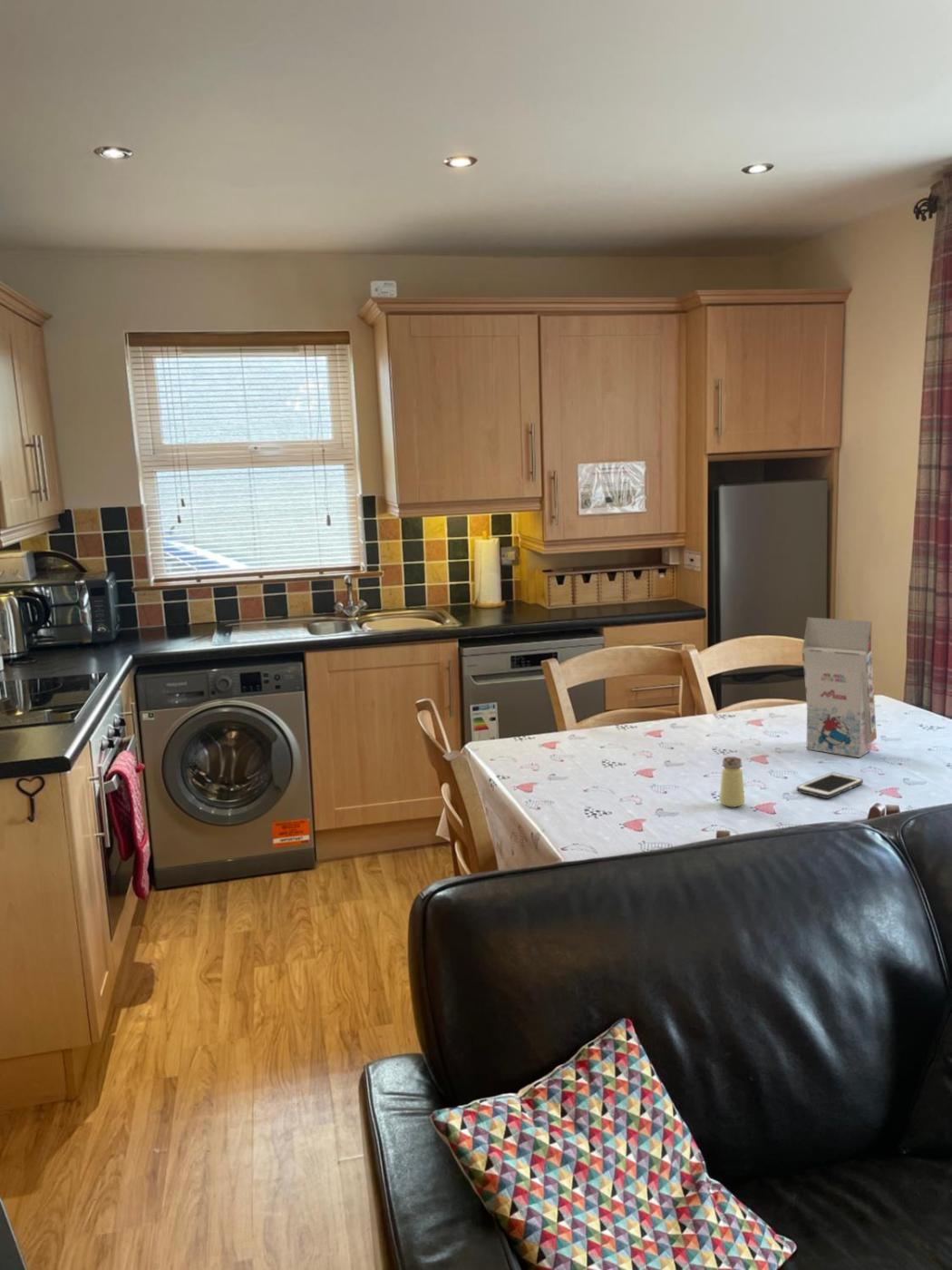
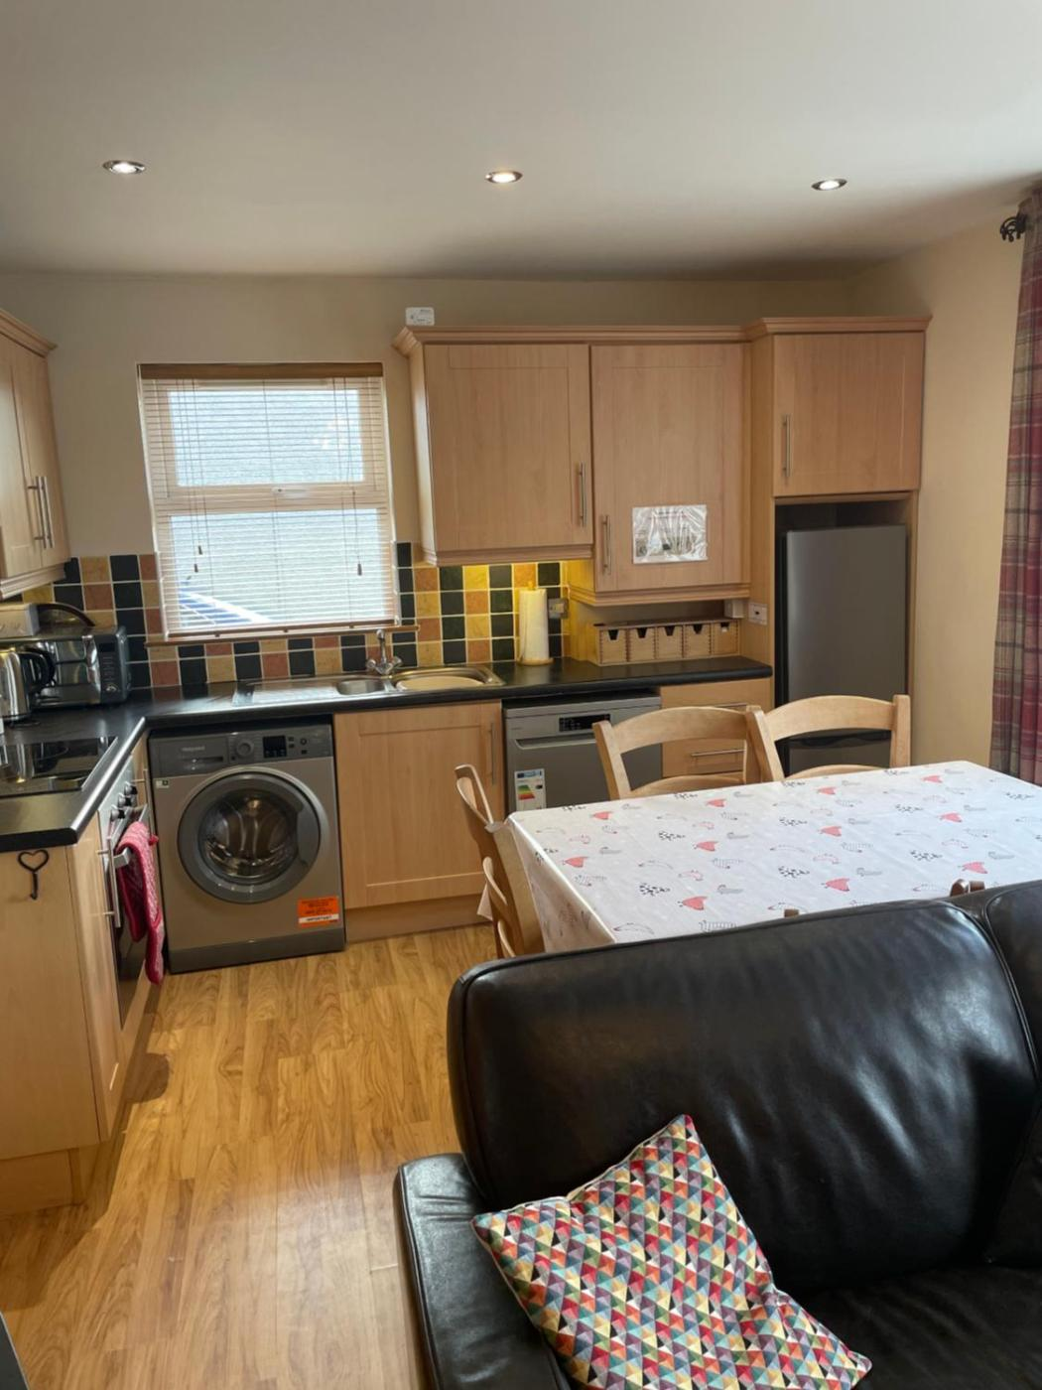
- saltshaker [719,756,745,808]
- gift box [801,616,878,758]
- cell phone [796,772,864,799]
